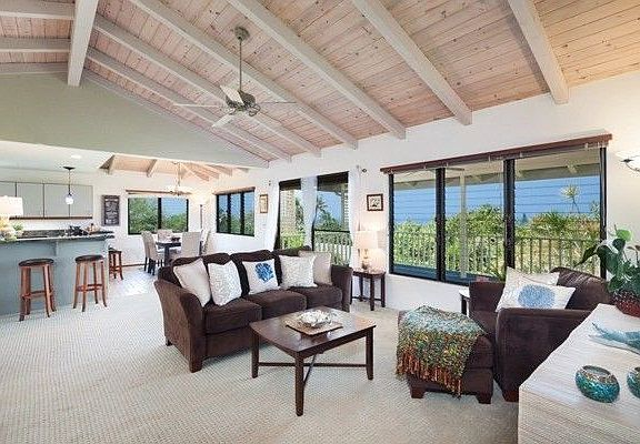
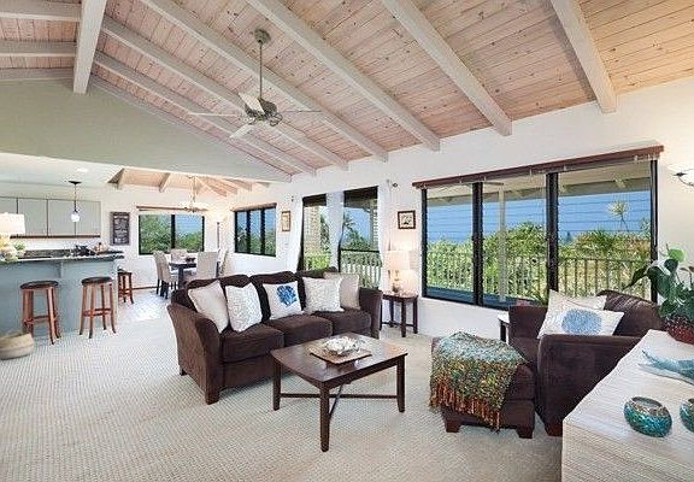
+ woven basket [0,328,36,360]
